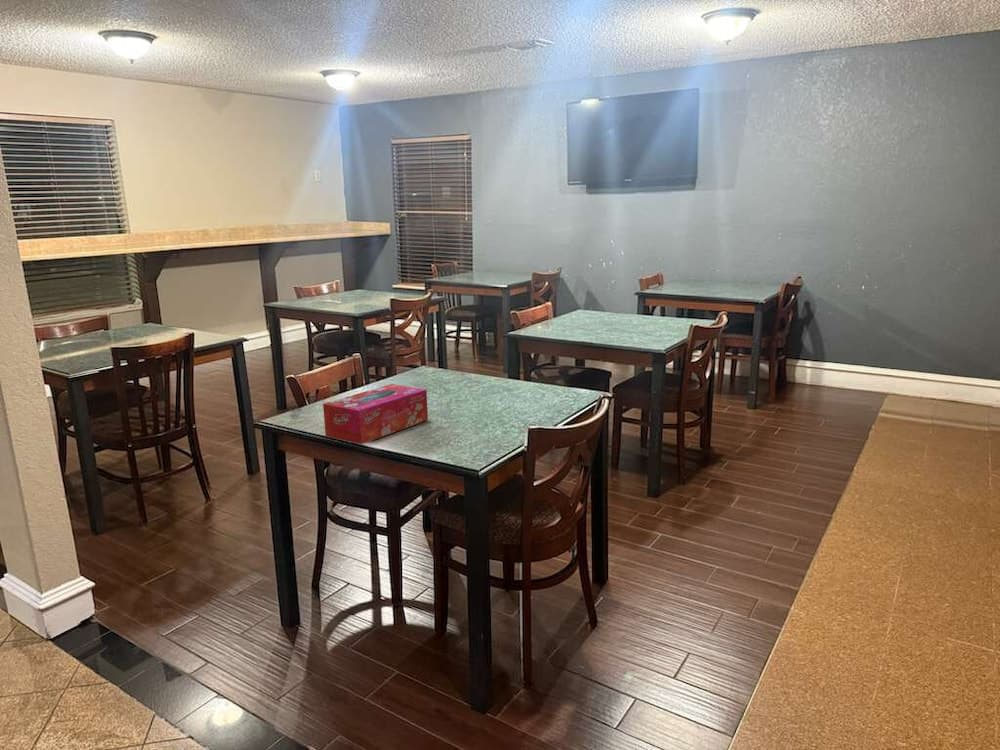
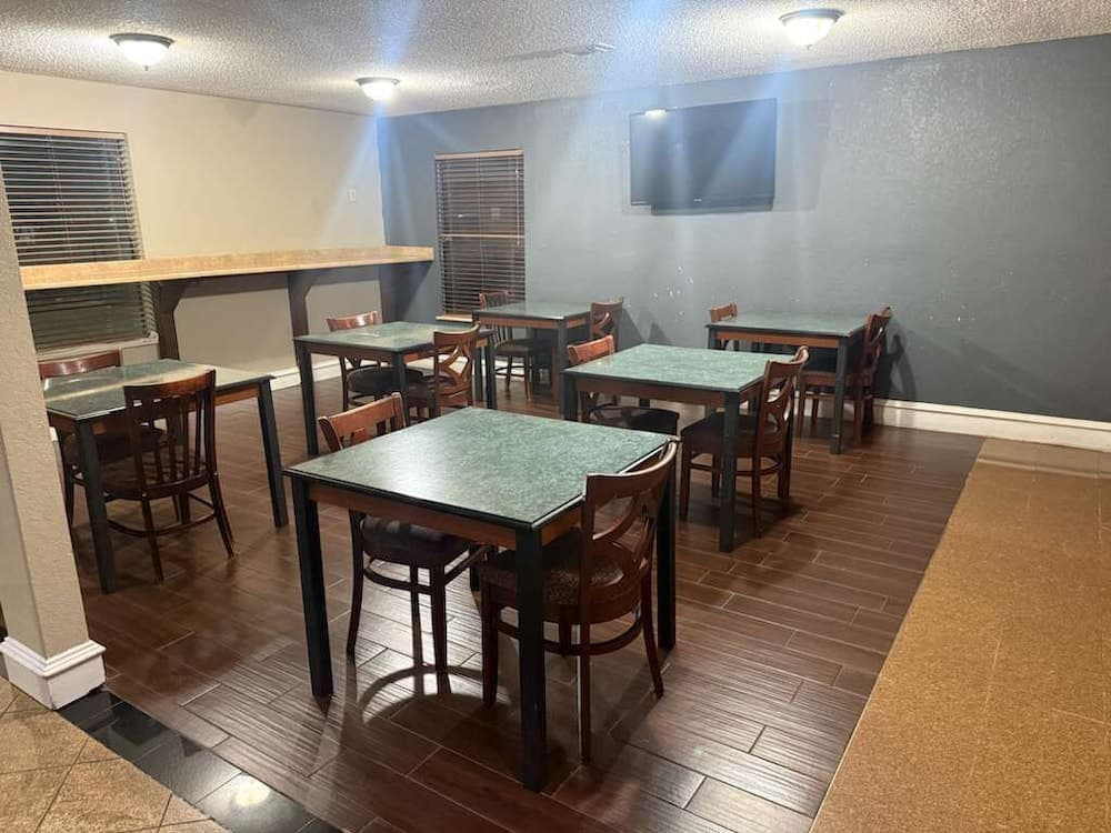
- tissue box [322,383,429,445]
